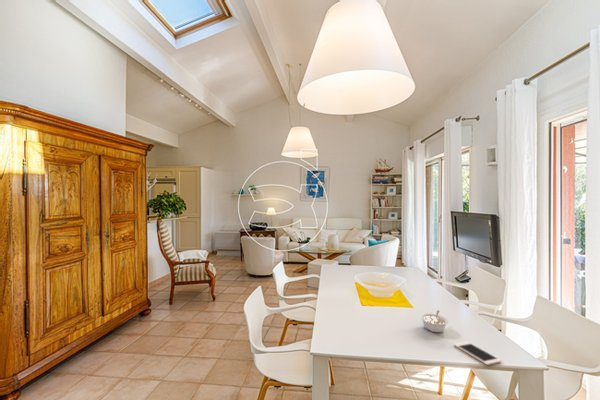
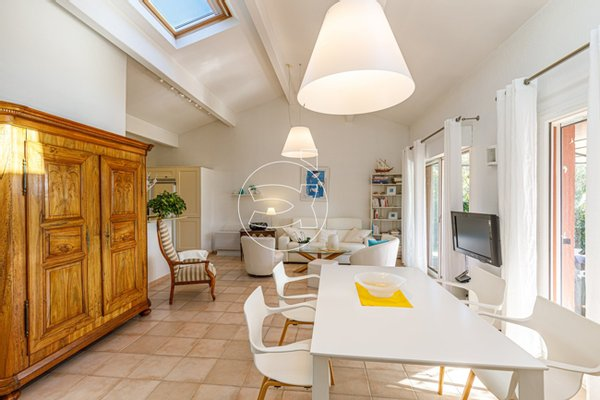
- legume [419,309,449,333]
- cell phone [453,341,503,366]
